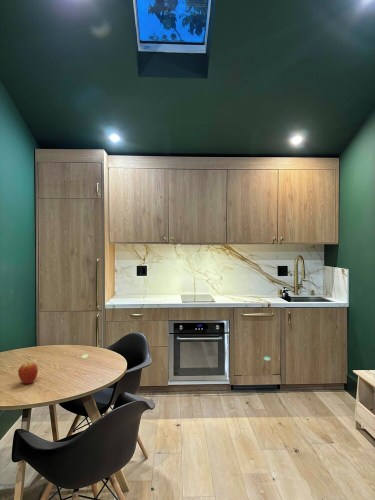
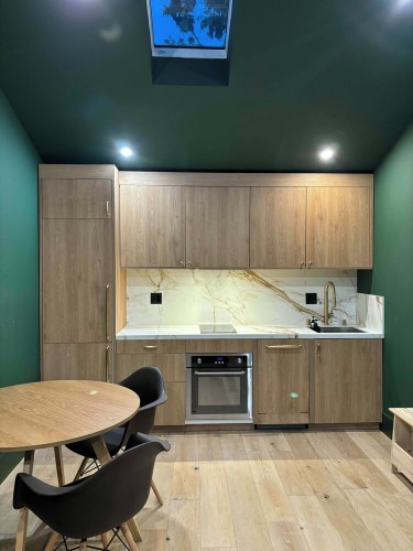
- fruit [17,362,39,385]
